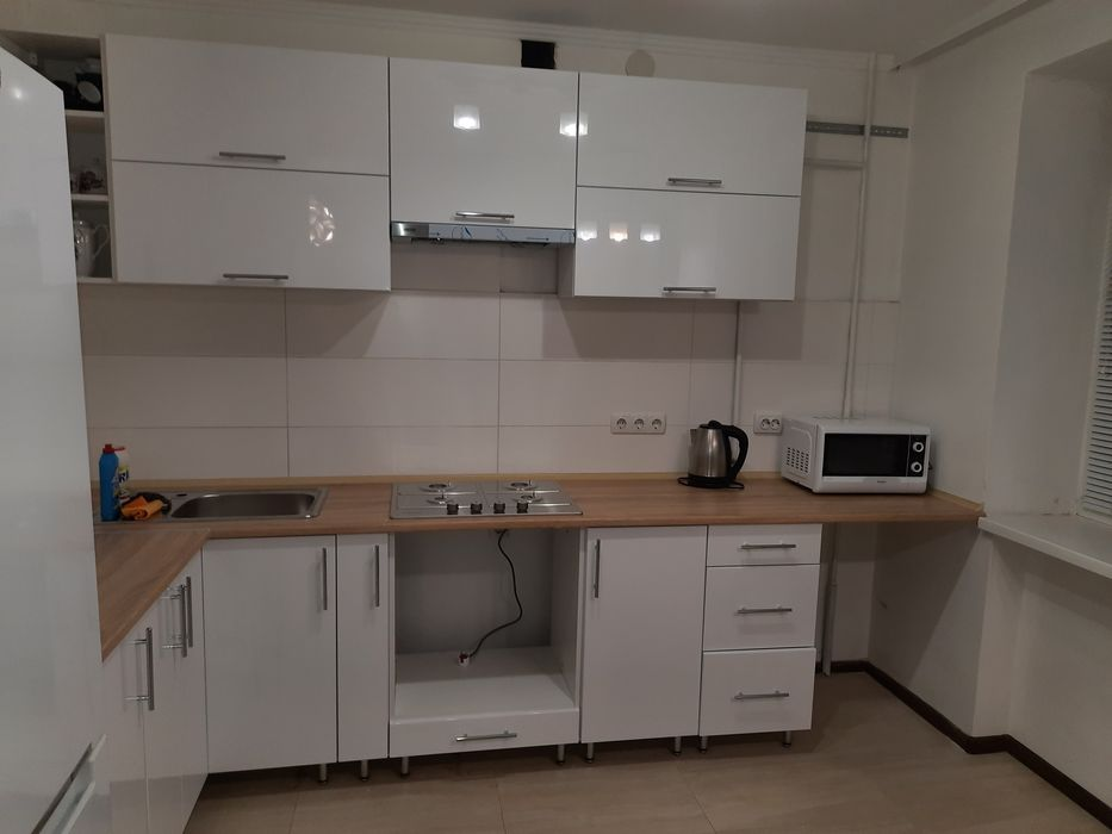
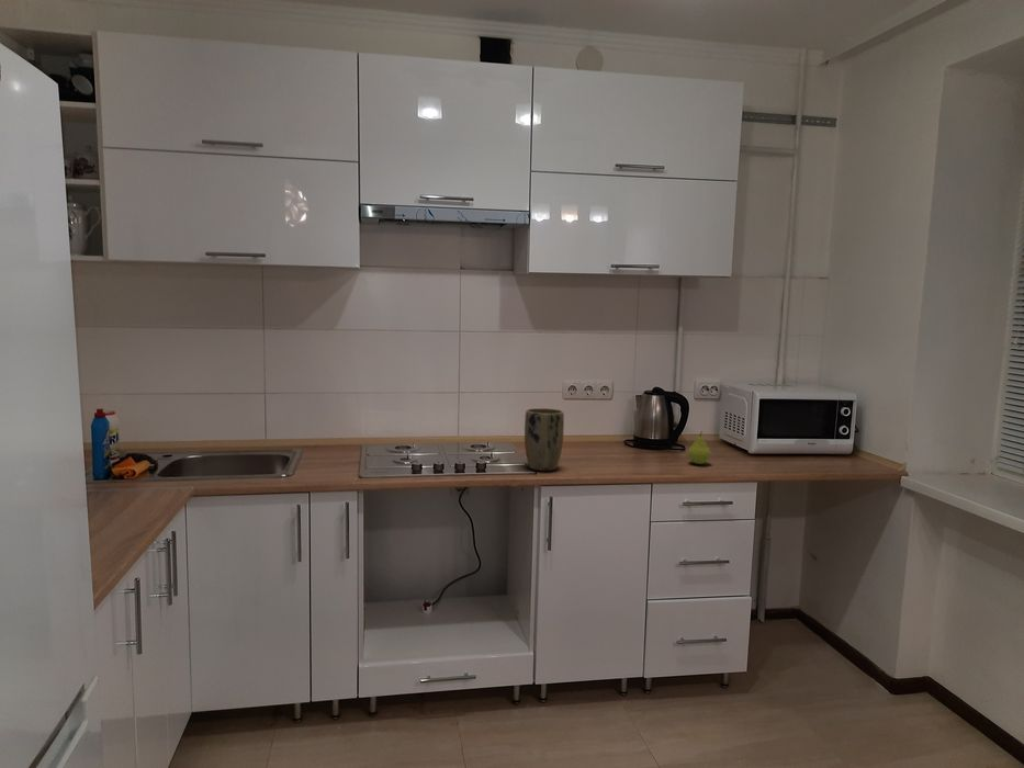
+ plant pot [524,407,565,472]
+ fruit [687,432,712,465]
